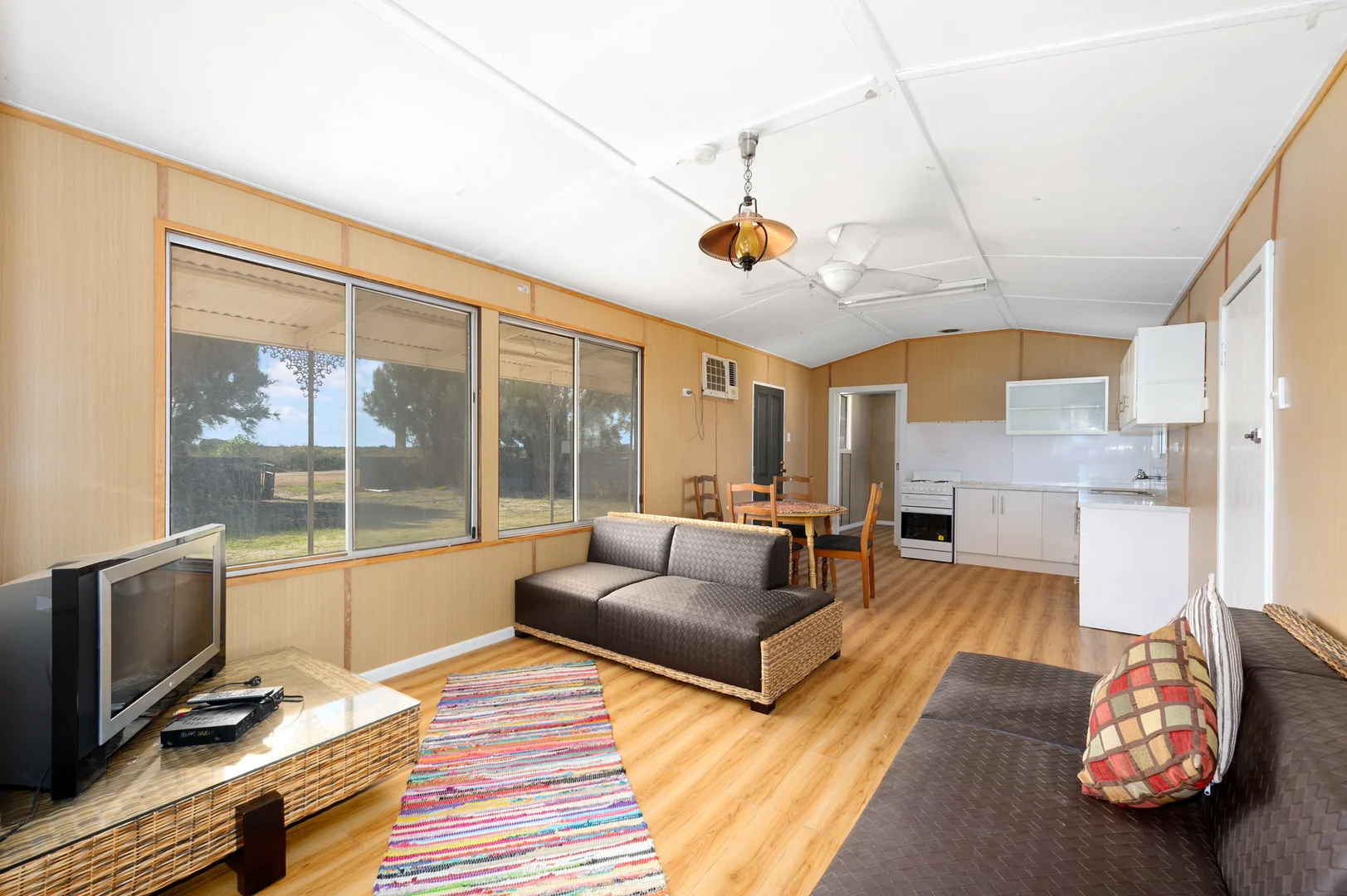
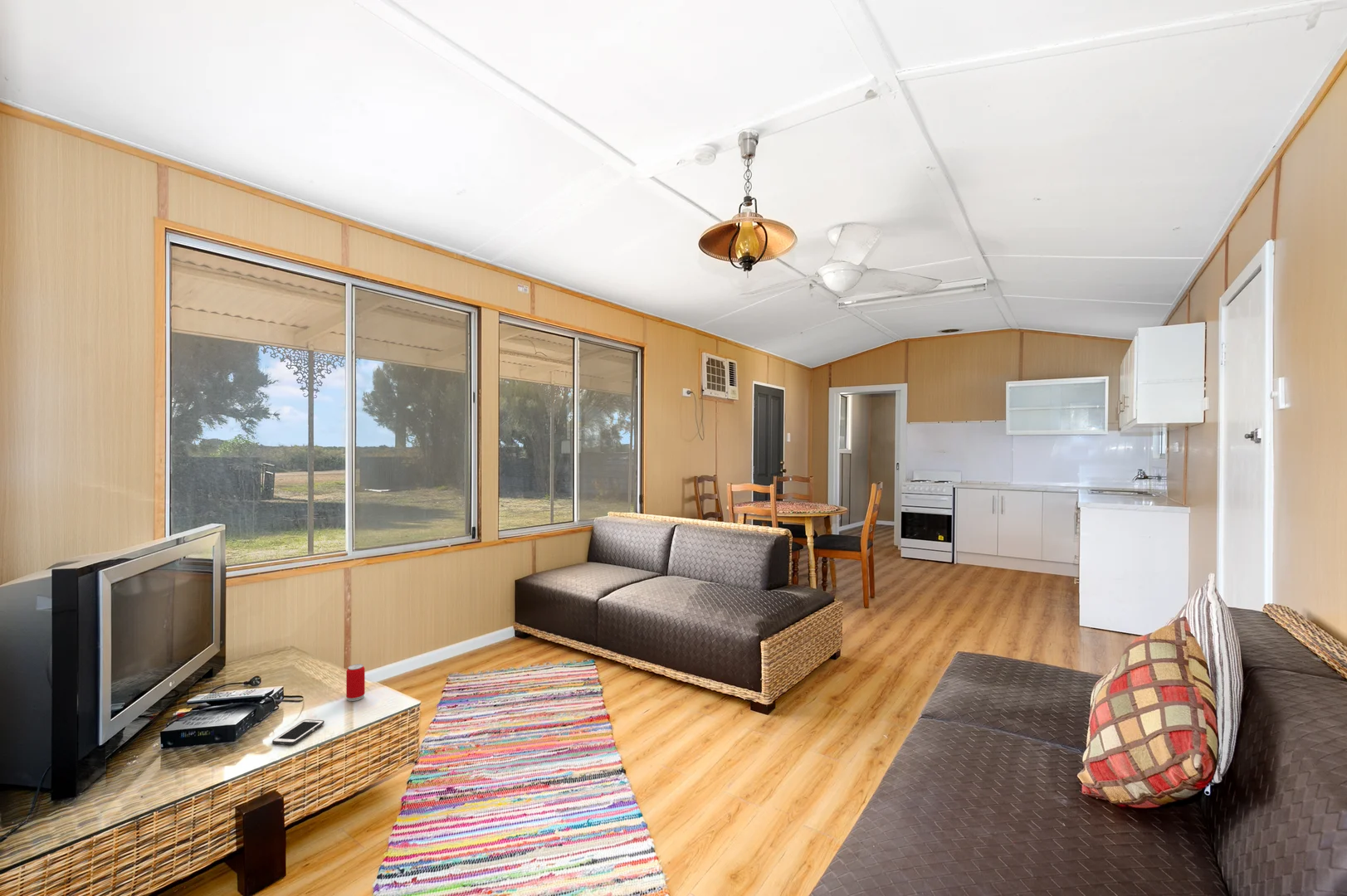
+ beverage can [345,663,365,702]
+ cell phone [271,718,325,746]
